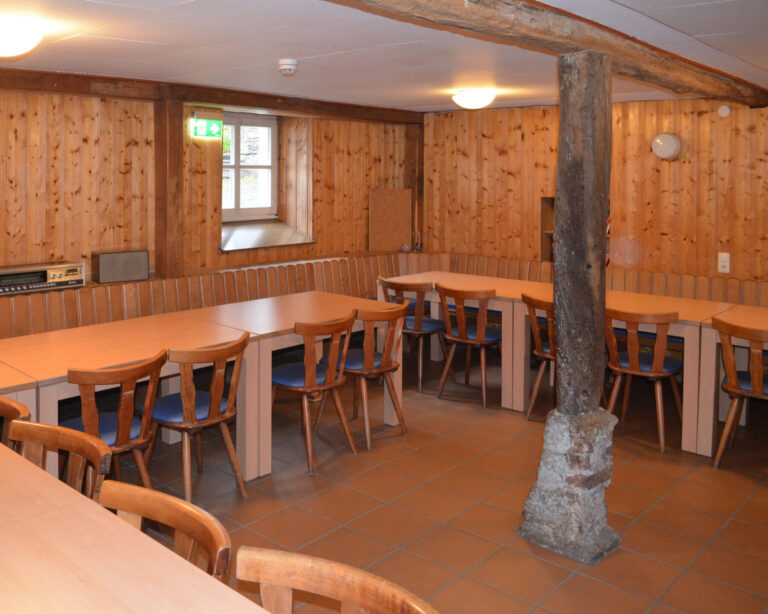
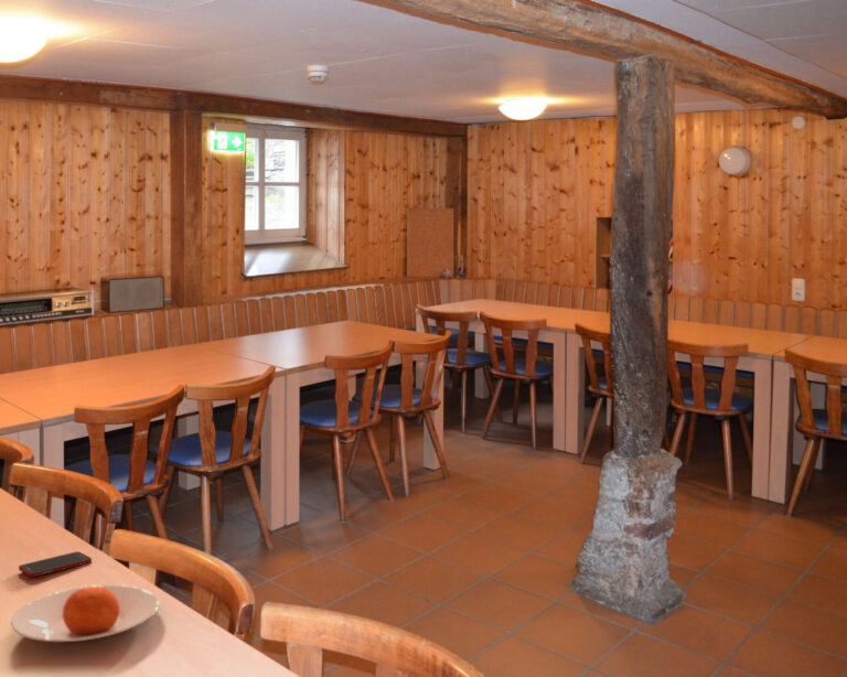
+ cell phone [18,550,93,578]
+ plate [10,583,161,643]
